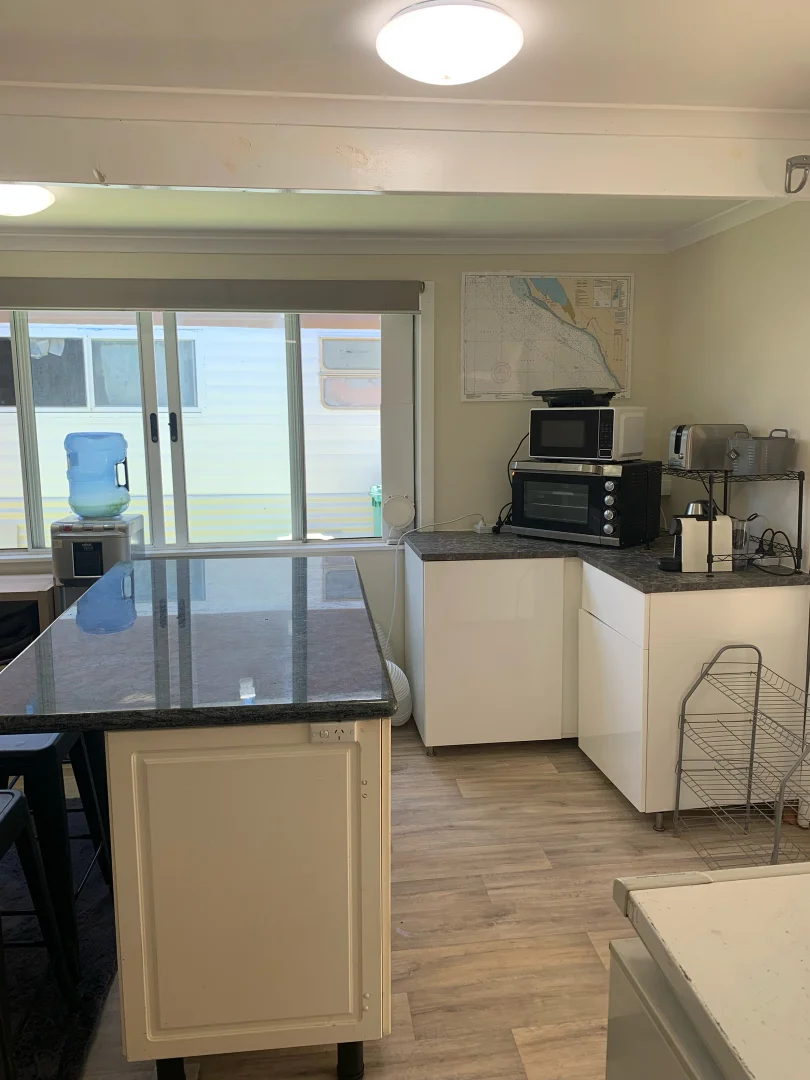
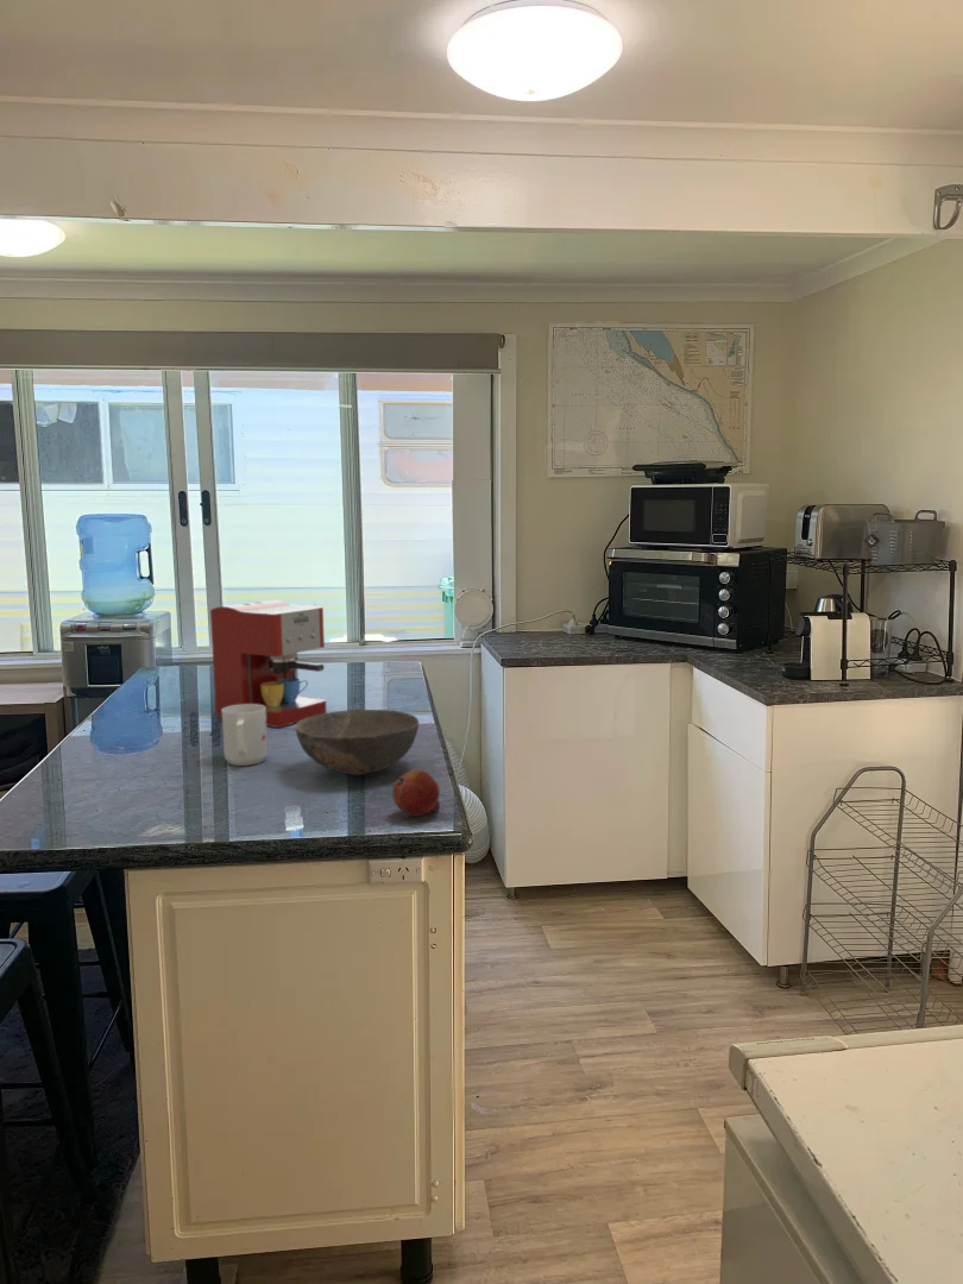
+ bowl [295,709,420,776]
+ coffee maker [209,599,328,729]
+ fruit [391,768,441,817]
+ mug [221,704,269,767]
